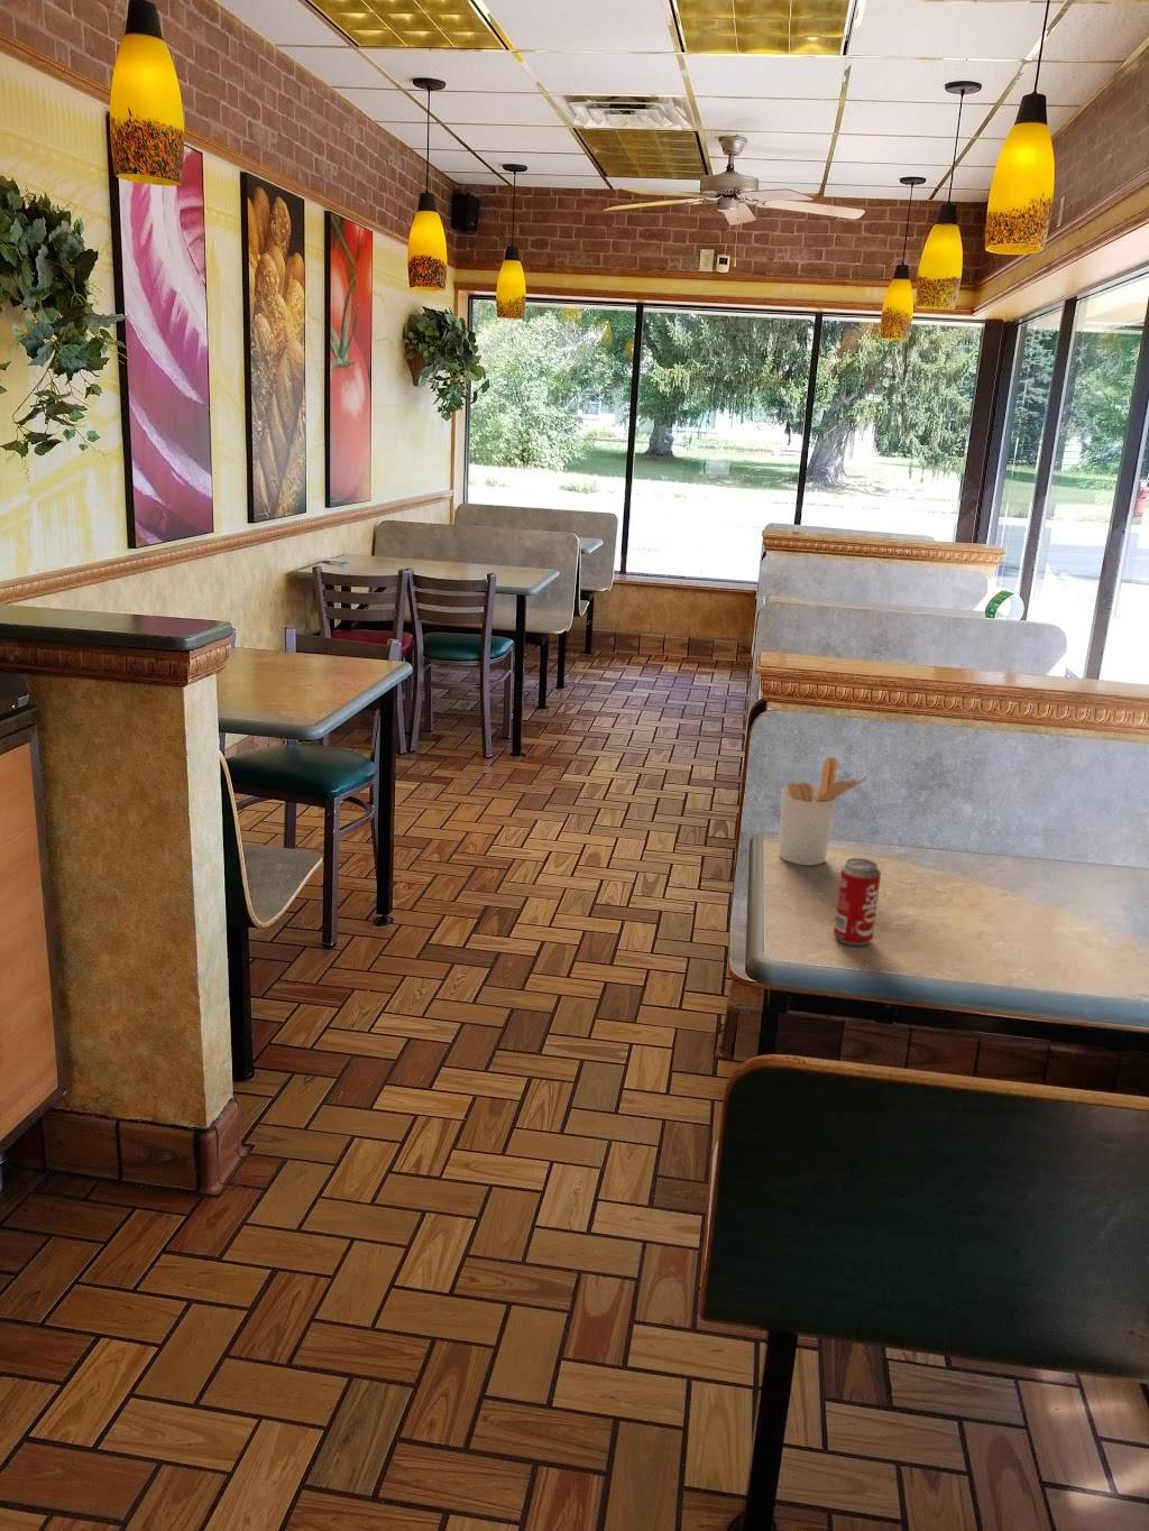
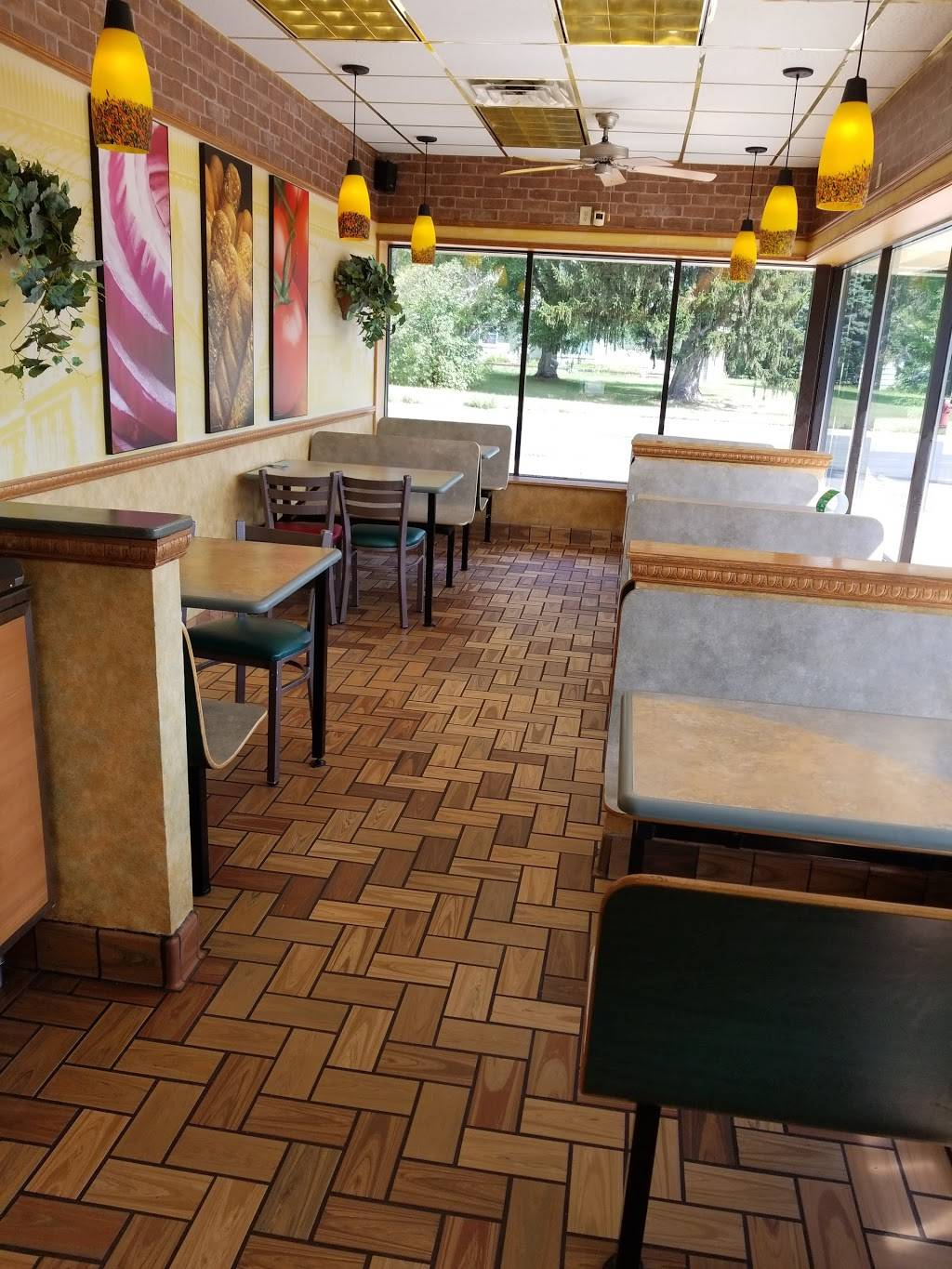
- utensil holder [778,756,869,866]
- beverage can [833,857,882,947]
